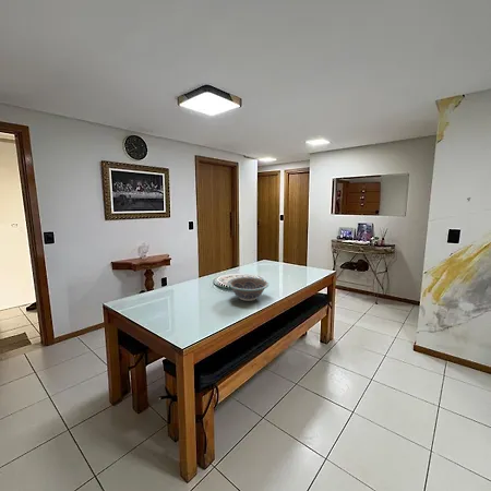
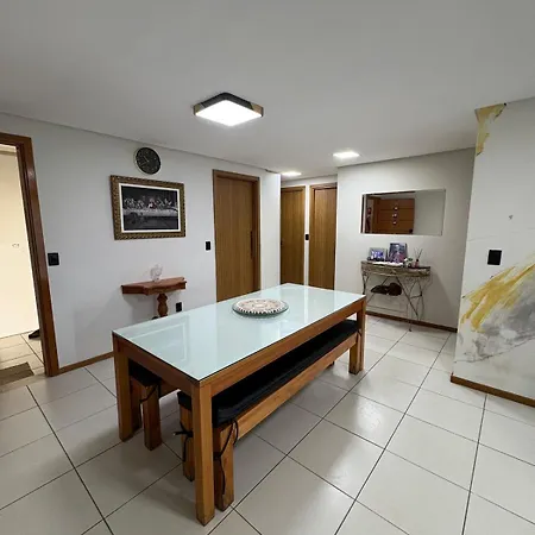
- decorative bowl [227,276,270,302]
